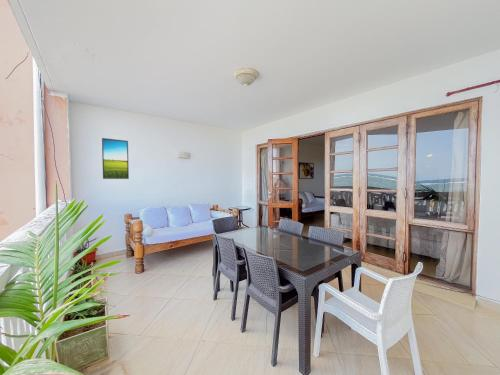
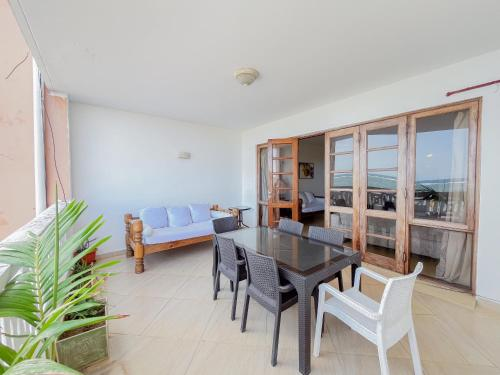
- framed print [101,137,130,180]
